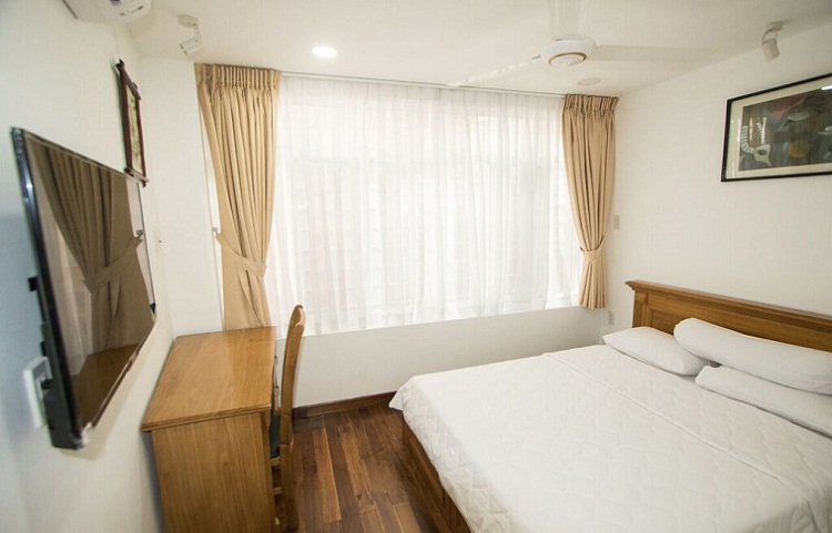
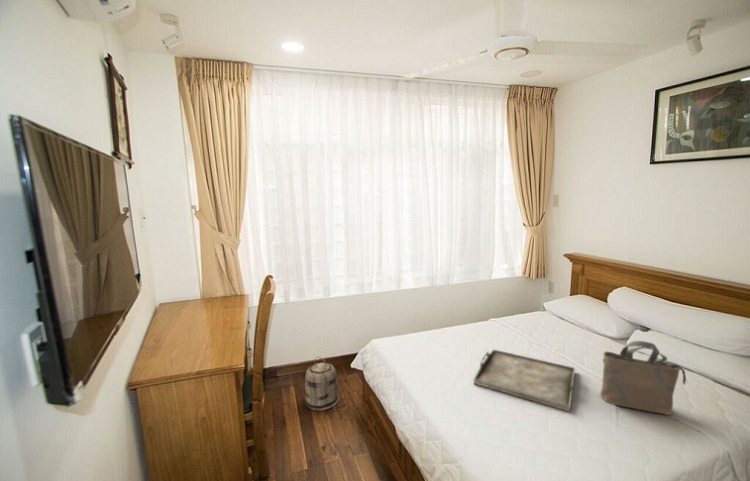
+ serving tray [473,348,576,413]
+ basket [304,356,340,412]
+ tote bag [600,340,687,416]
